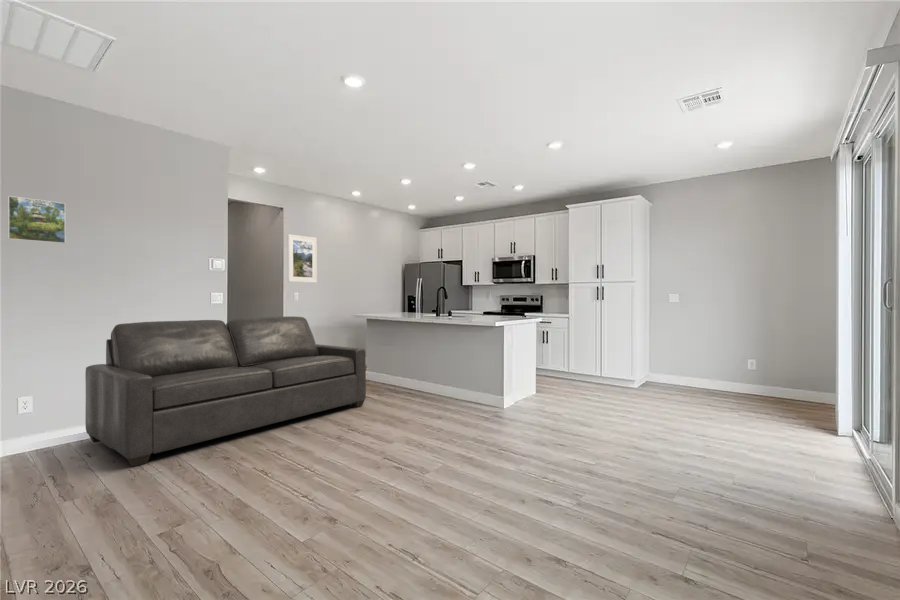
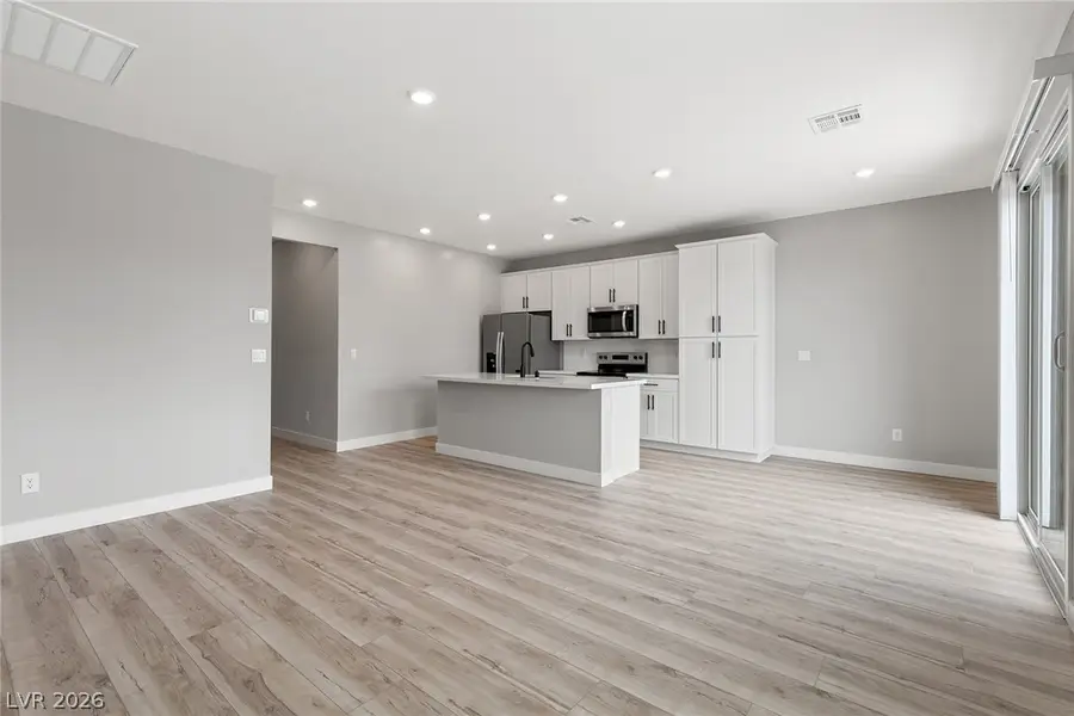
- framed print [7,195,66,245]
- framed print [287,233,318,284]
- sofa [84,315,367,468]
